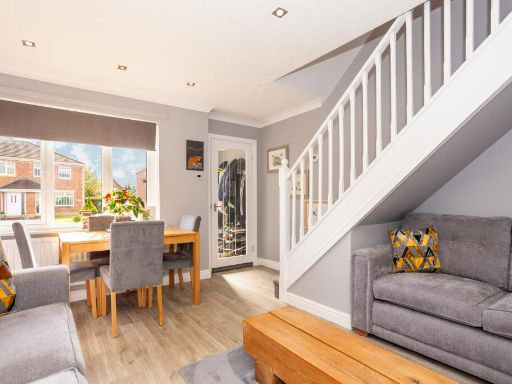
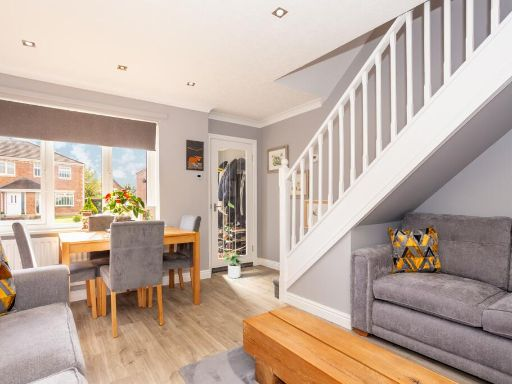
+ potted plant [223,251,244,279]
